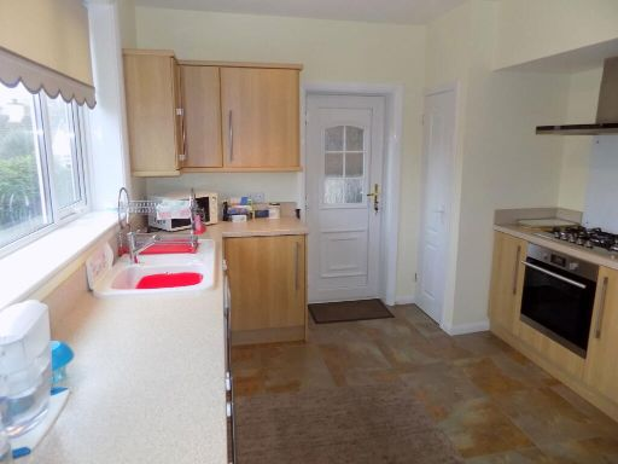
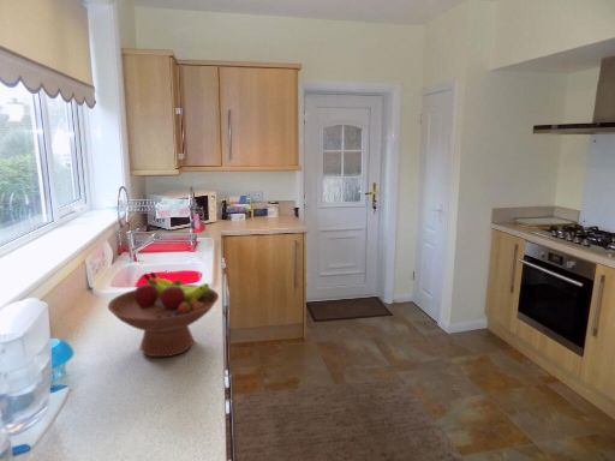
+ fruit bowl [107,271,220,358]
